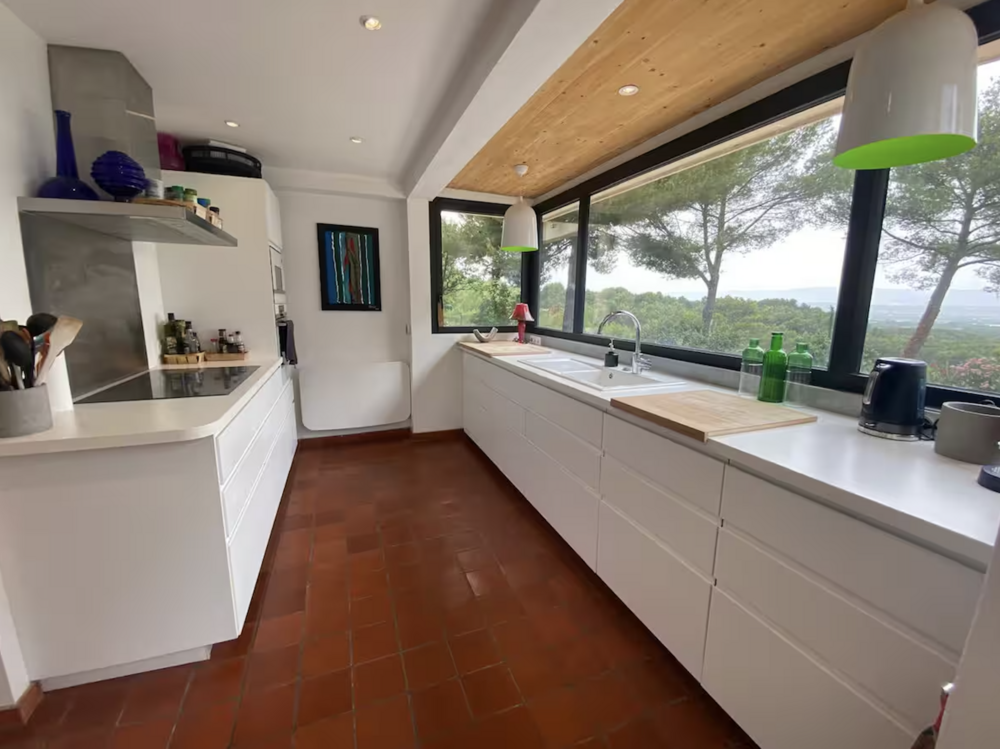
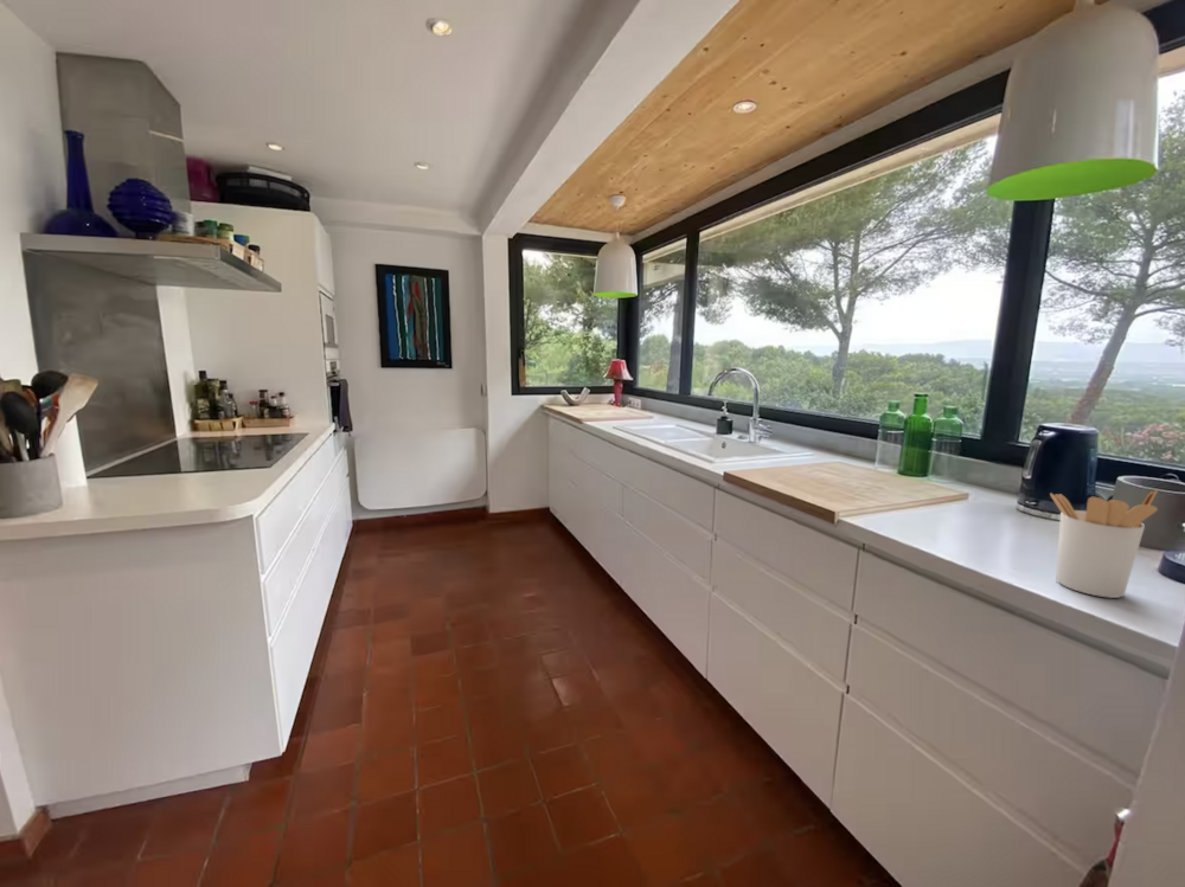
+ utensil holder [1049,489,1159,599]
